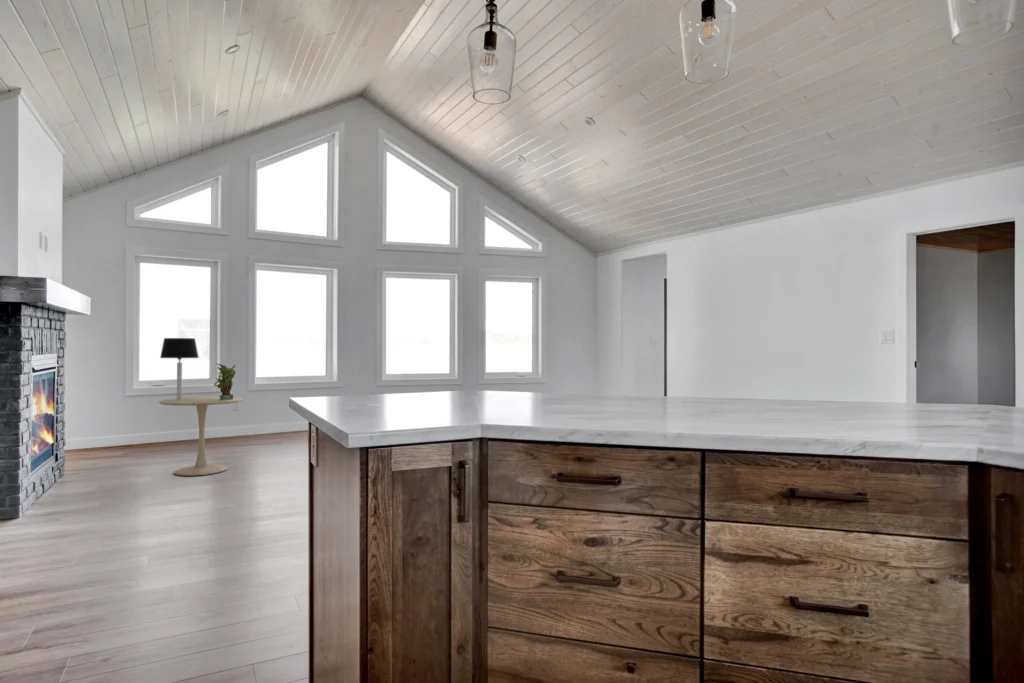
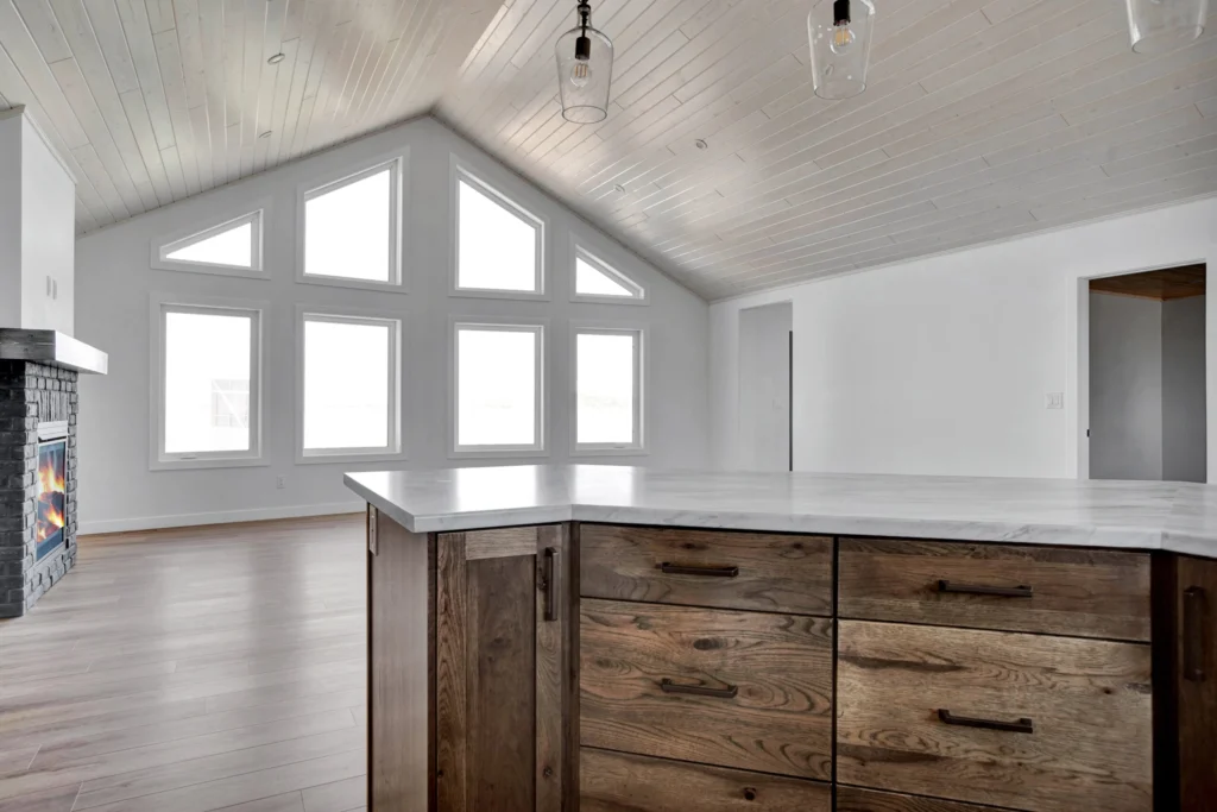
- side table [158,396,243,477]
- table lamp [159,337,200,400]
- potted plant [213,362,237,400]
